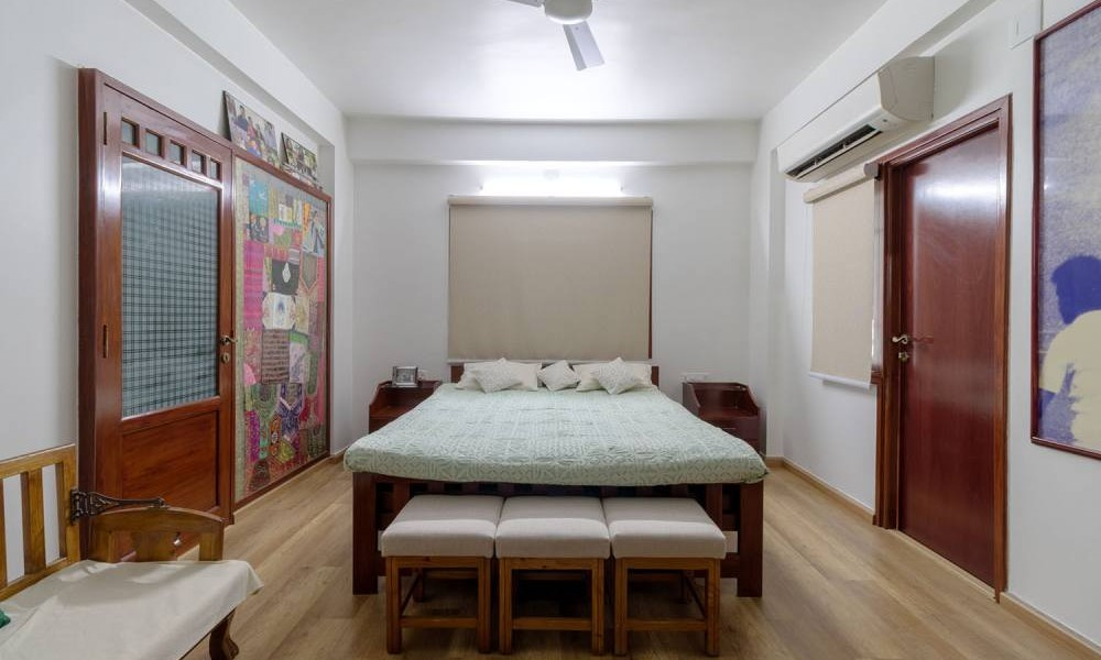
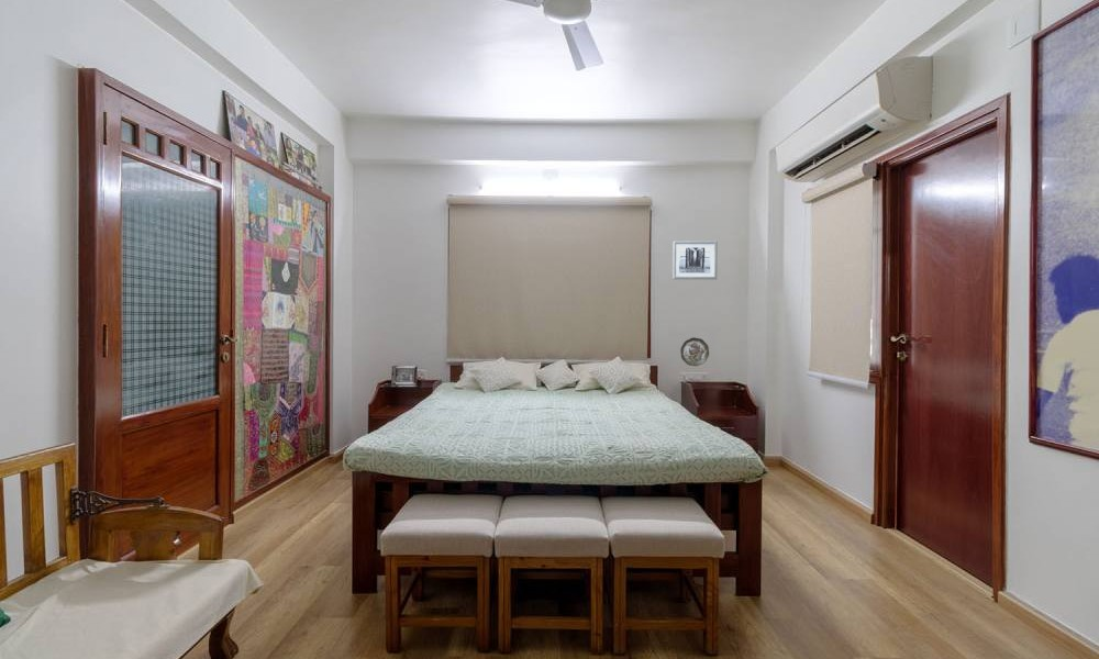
+ decorative plate [679,336,710,367]
+ wall art [671,239,719,280]
